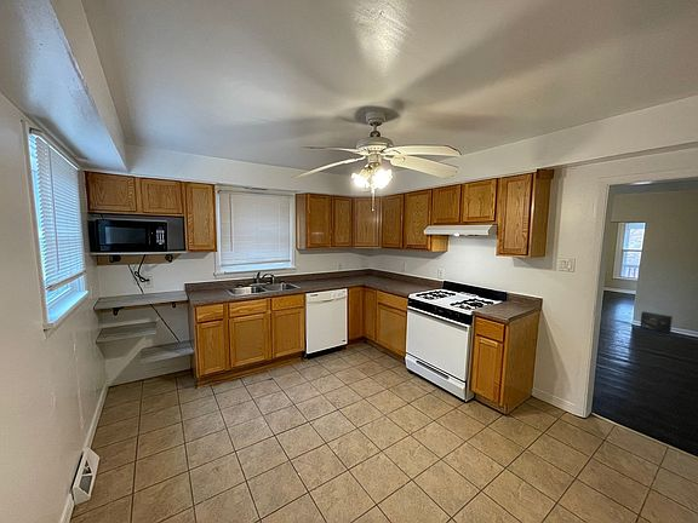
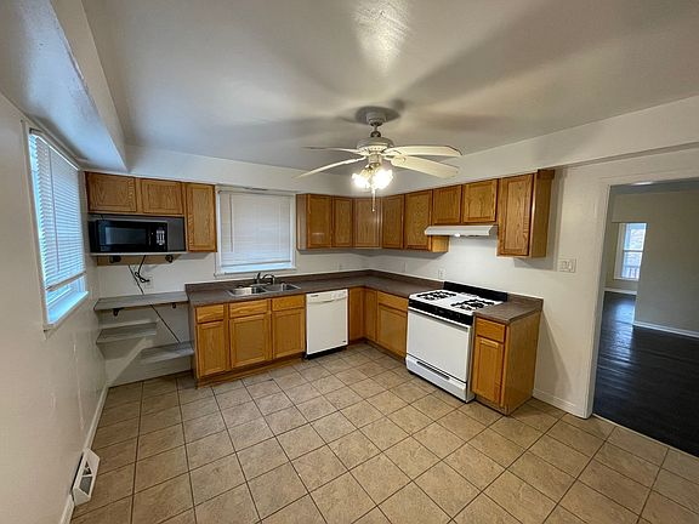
- box [640,310,674,334]
